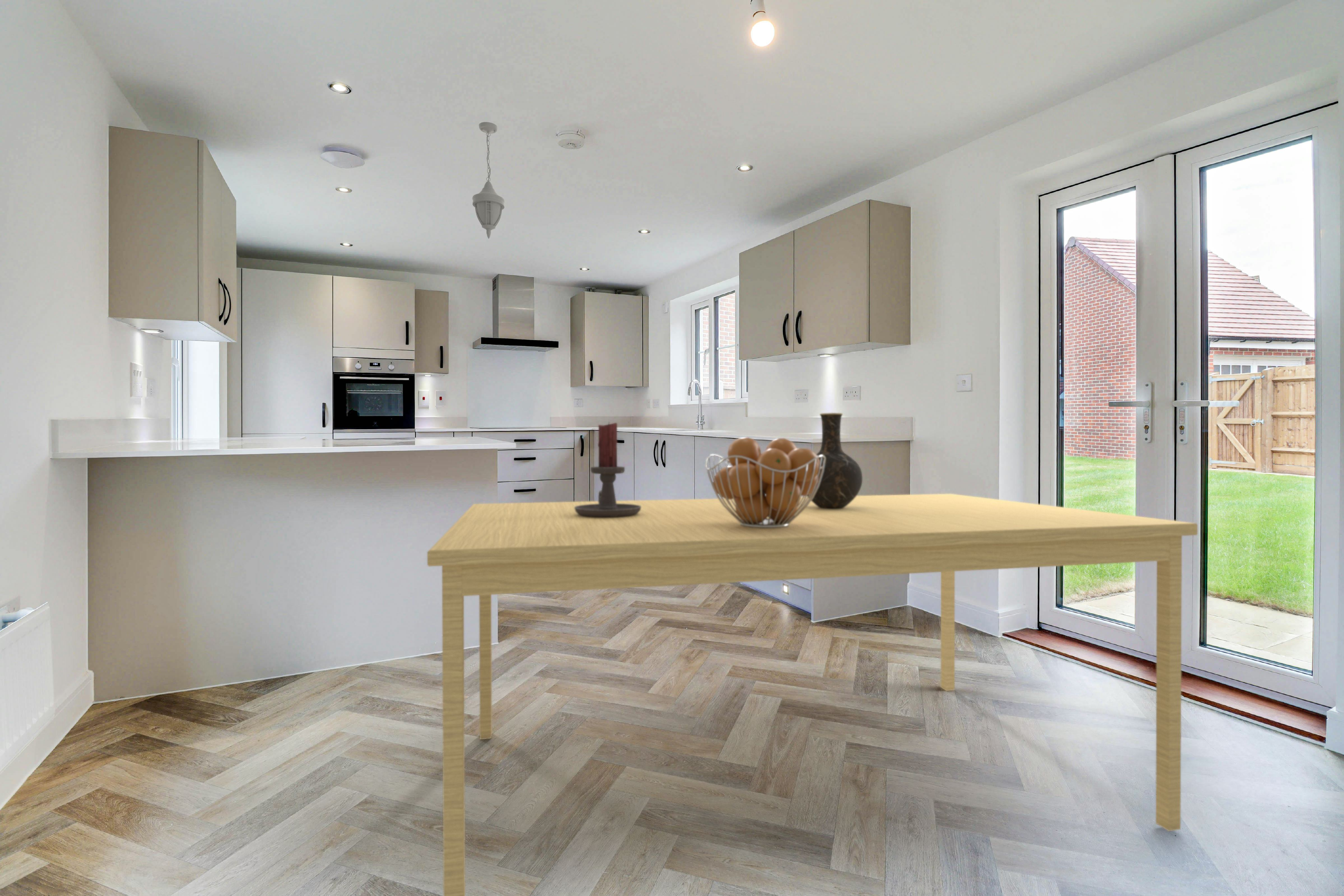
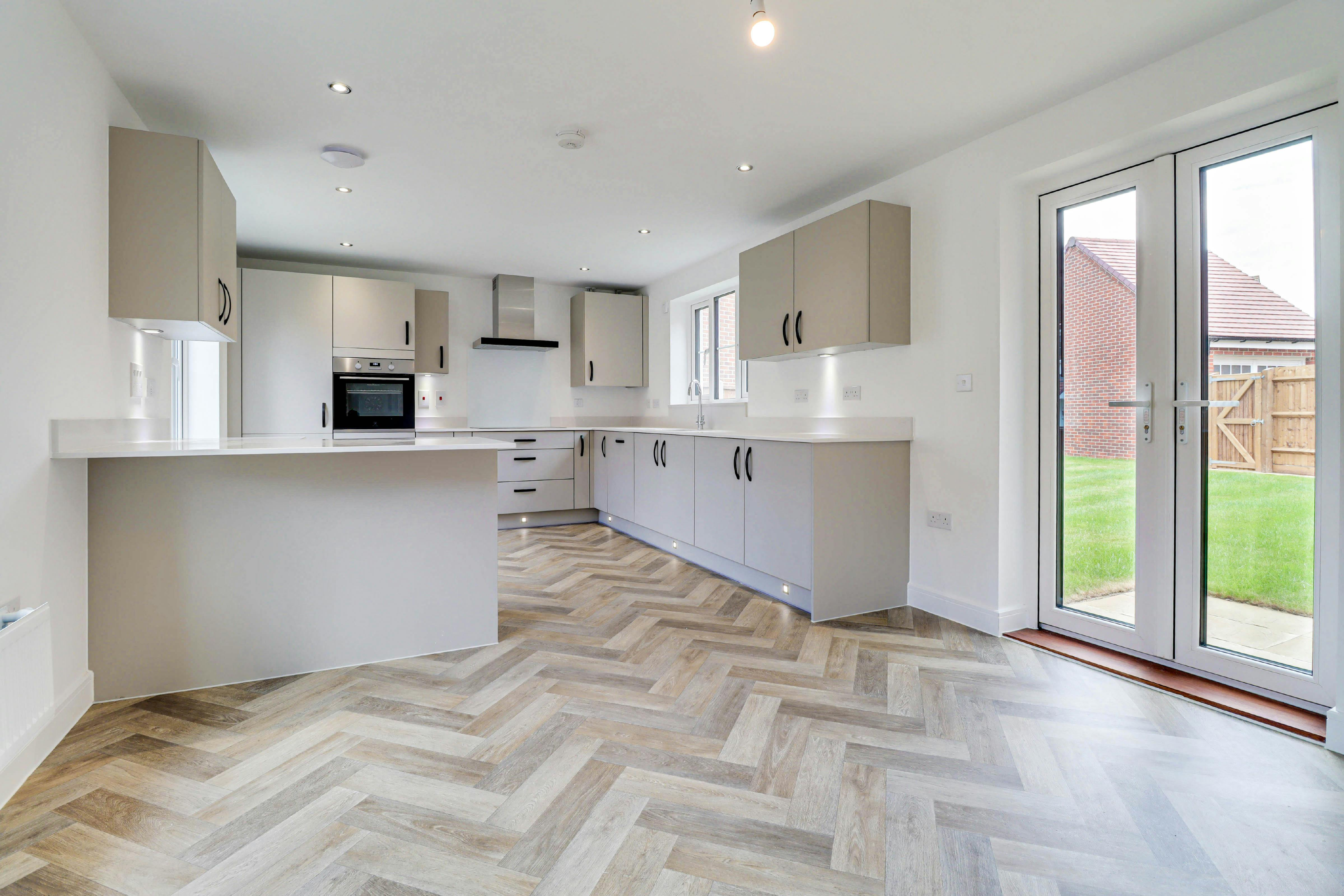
- pendant light [472,122,505,239]
- fruit basket [705,437,826,528]
- dining table [427,493,1198,896]
- candle holder [575,422,641,517]
- vase [807,412,863,509]
